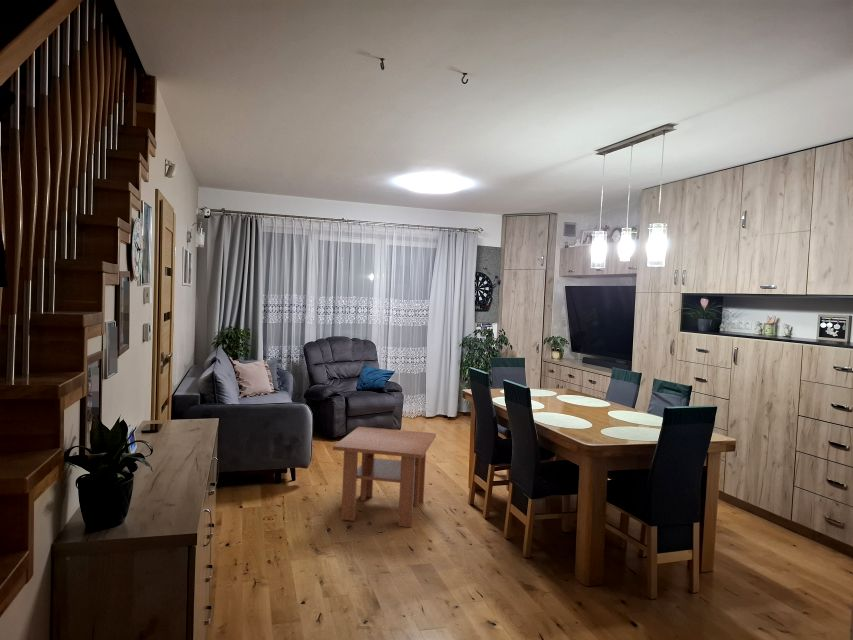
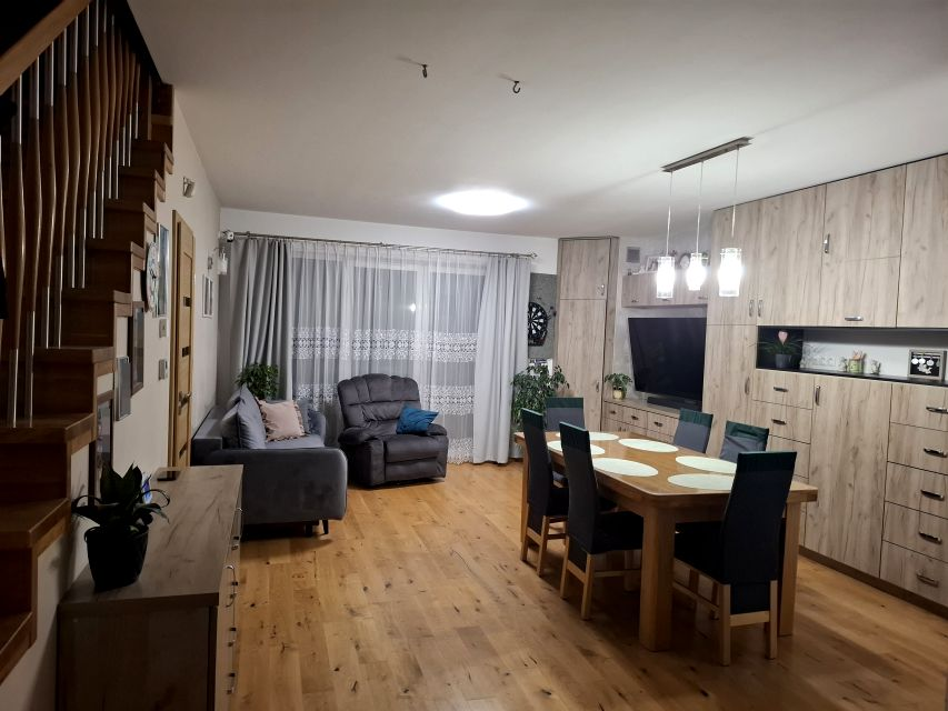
- coffee table [332,426,437,528]
